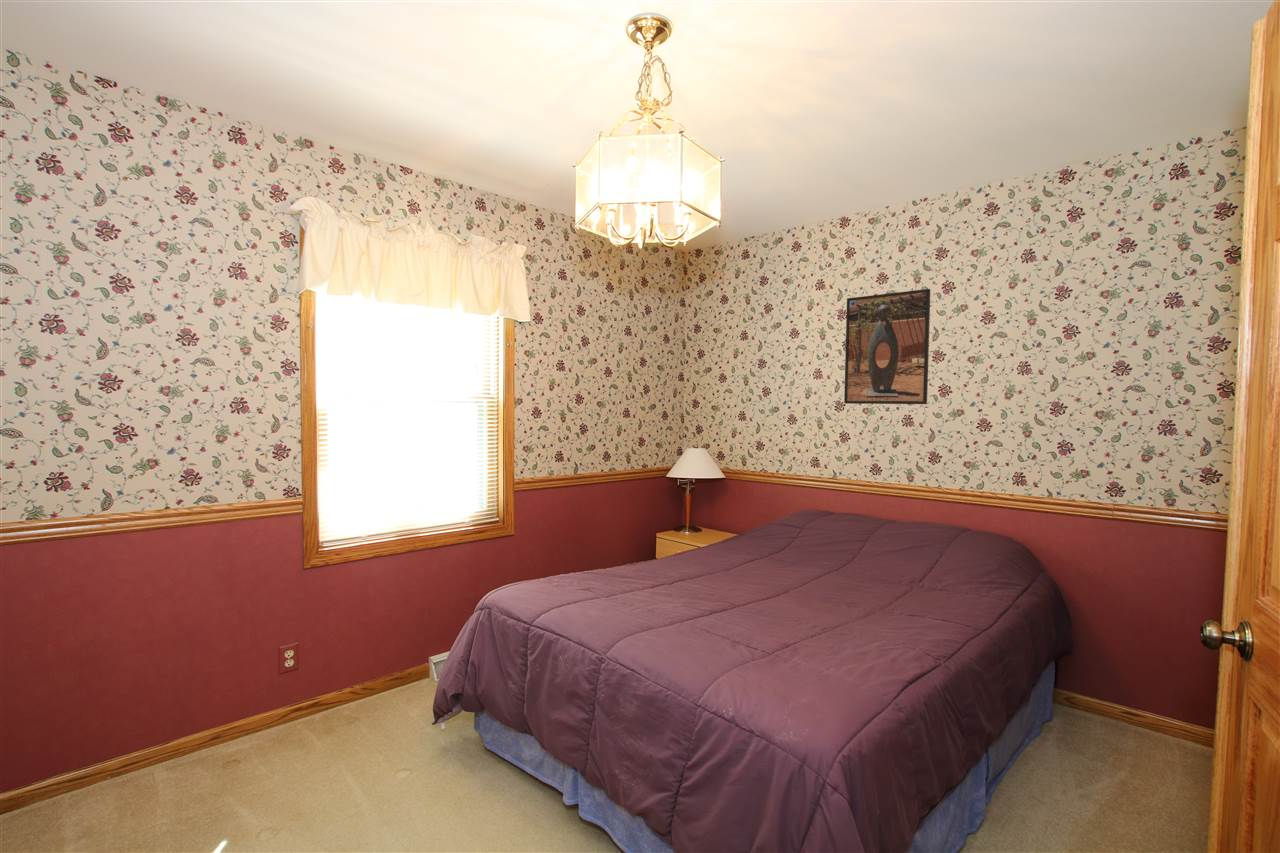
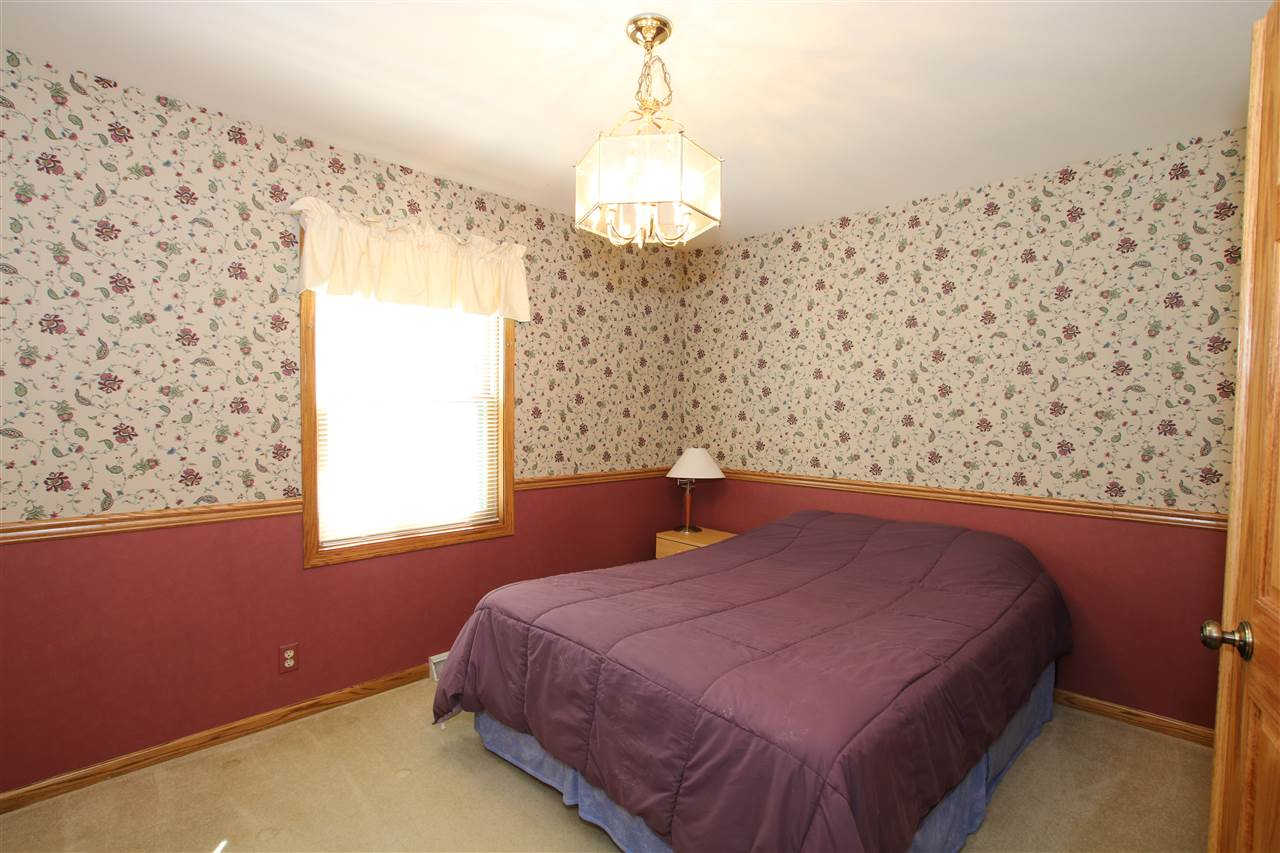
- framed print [843,288,931,405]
